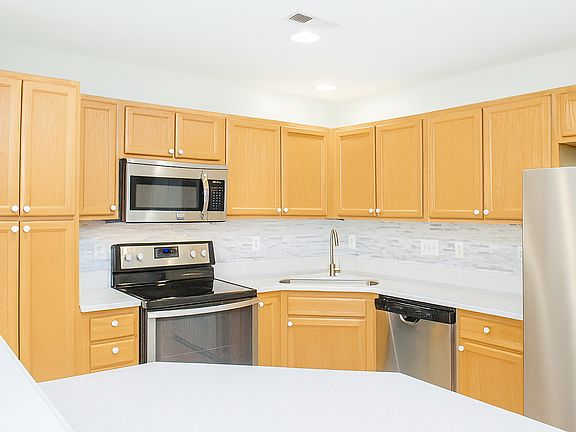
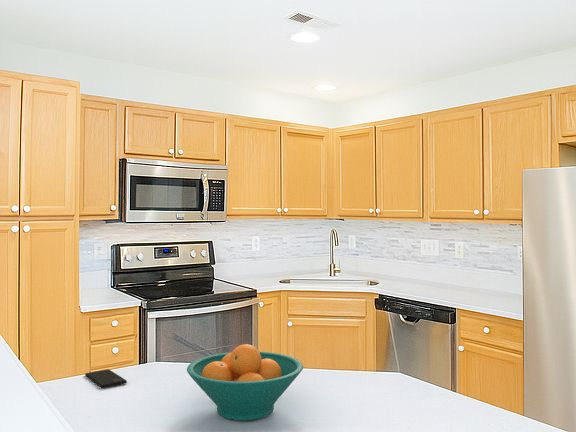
+ smartphone [84,368,128,389]
+ fruit bowl [186,343,304,422]
